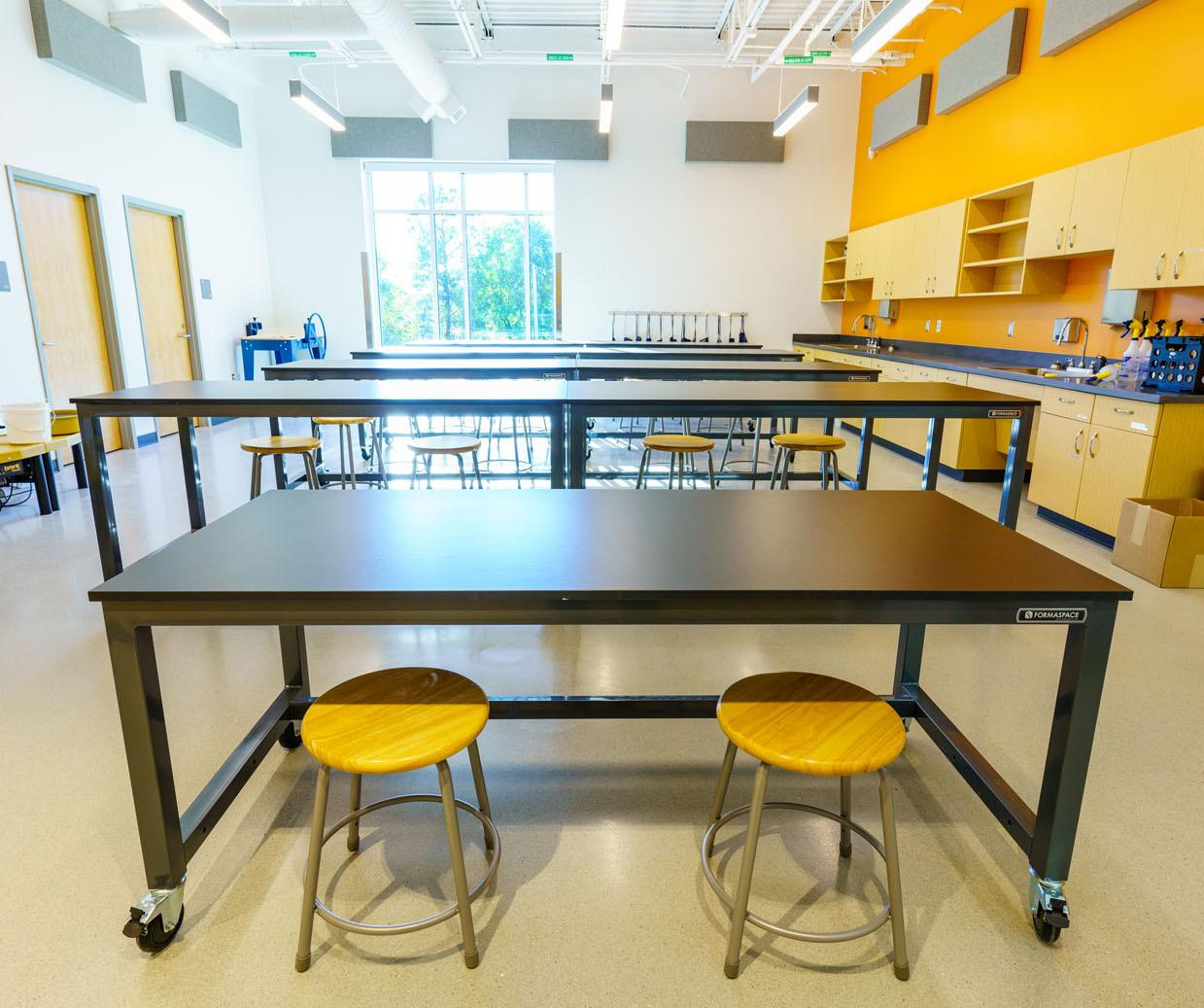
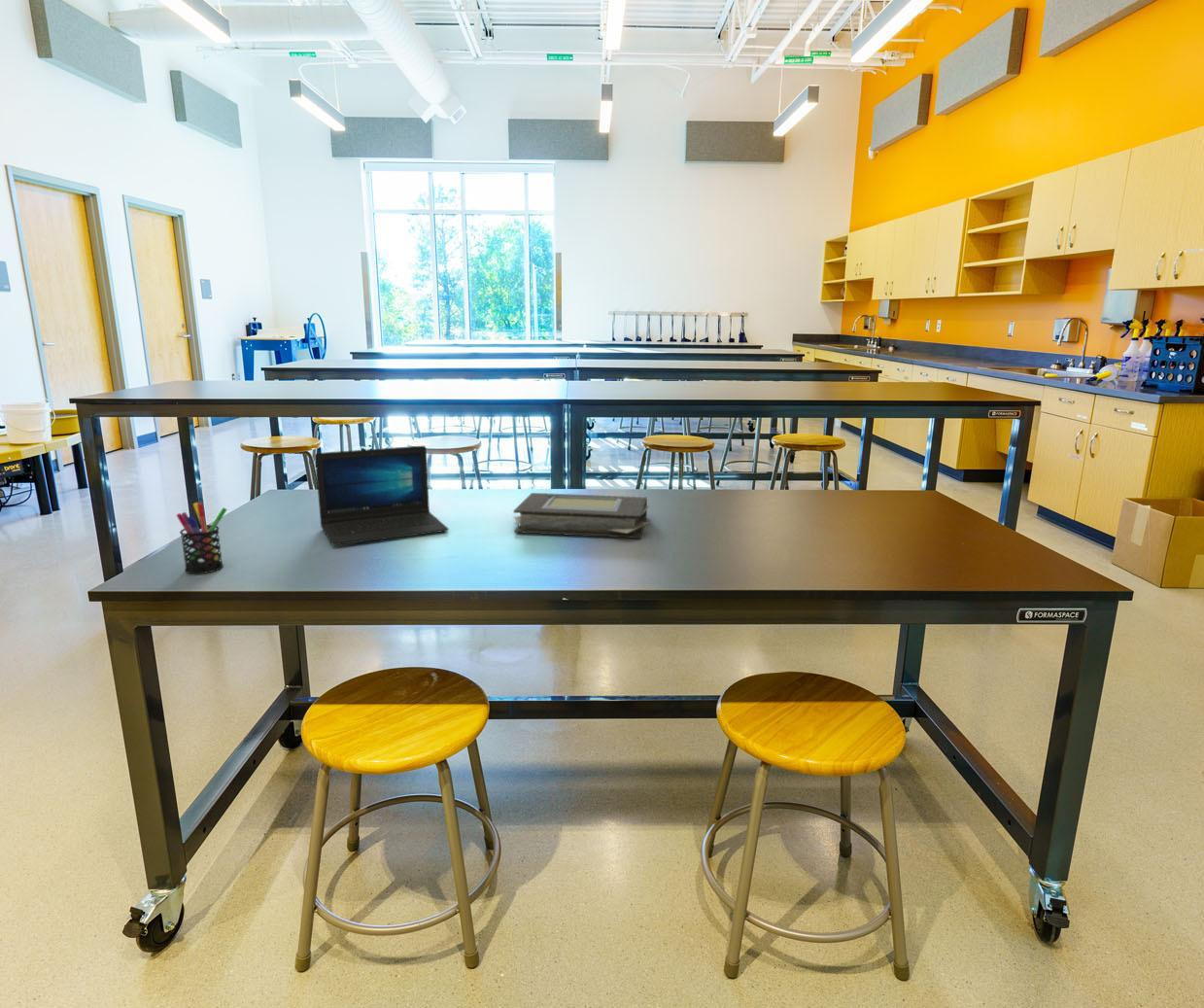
+ laptop [314,445,450,546]
+ pen holder [176,502,228,574]
+ book [512,492,650,539]
